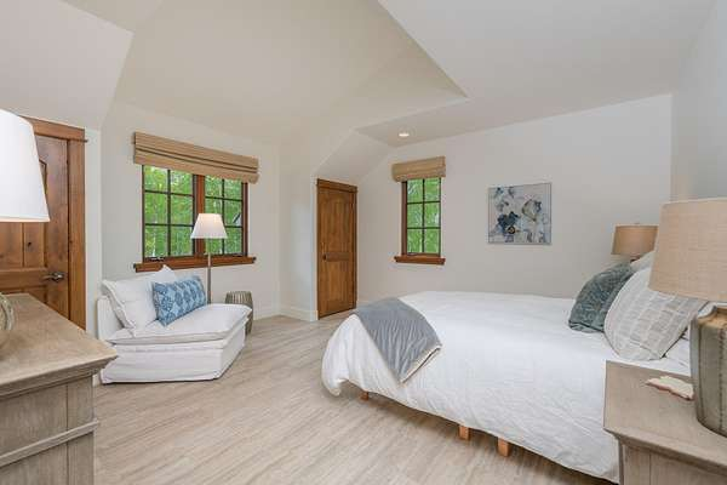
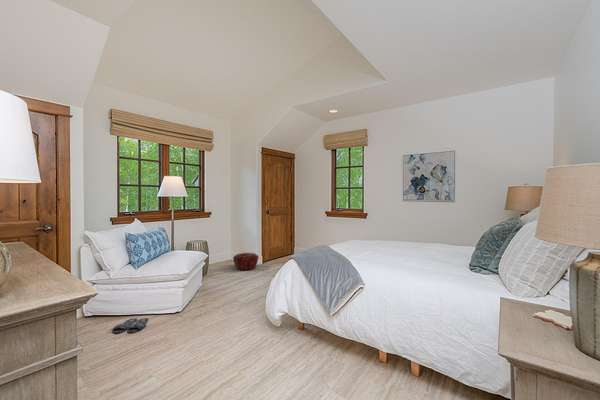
+ woven basket [232,252,260,271]
+ slippers [112,317,149,335]
